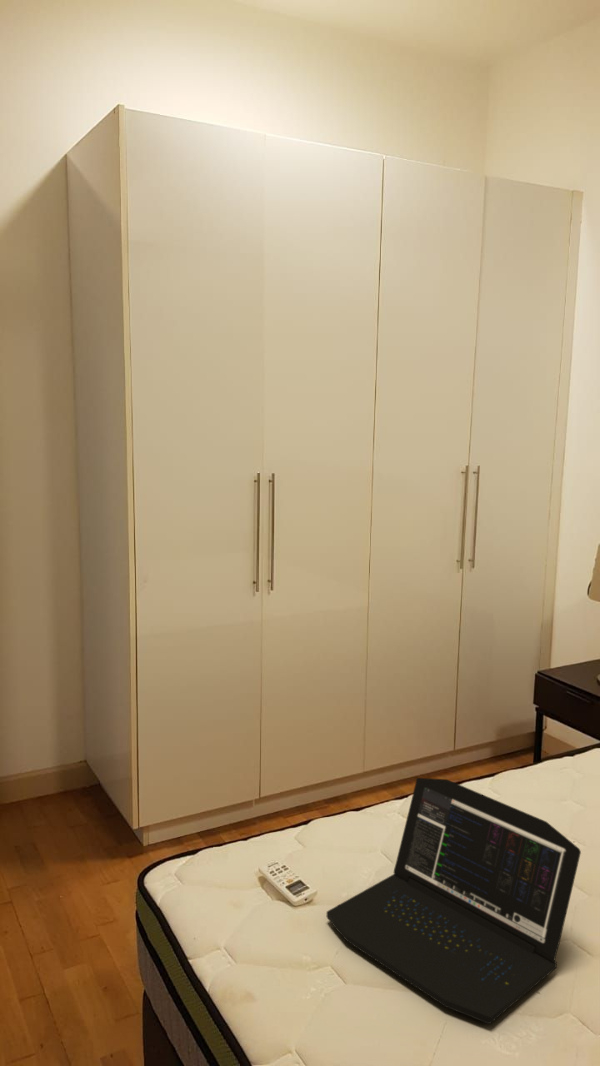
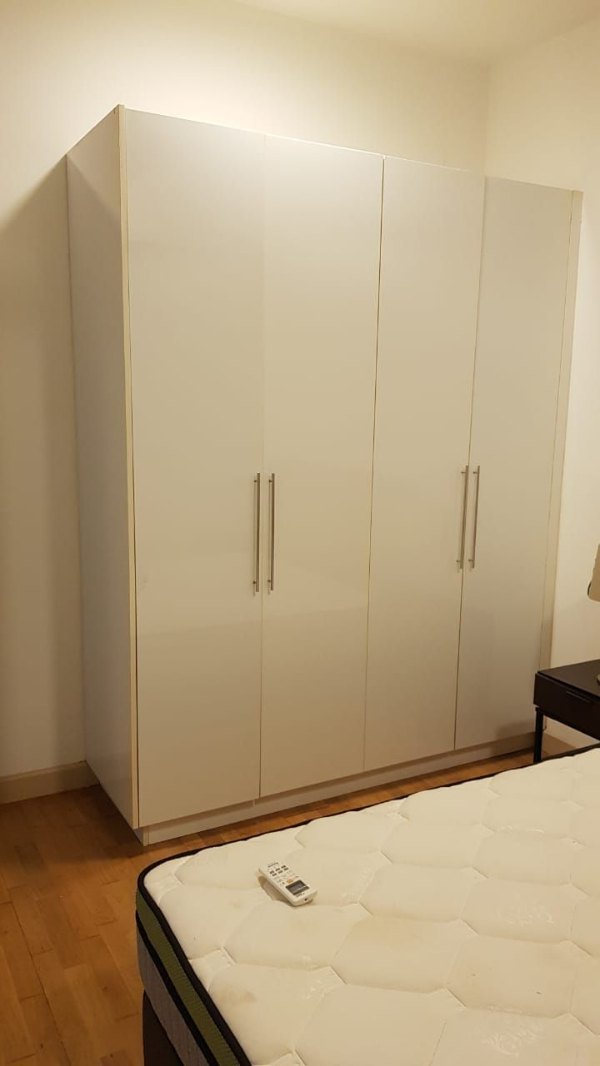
- laptop [326,777,582,1025]
